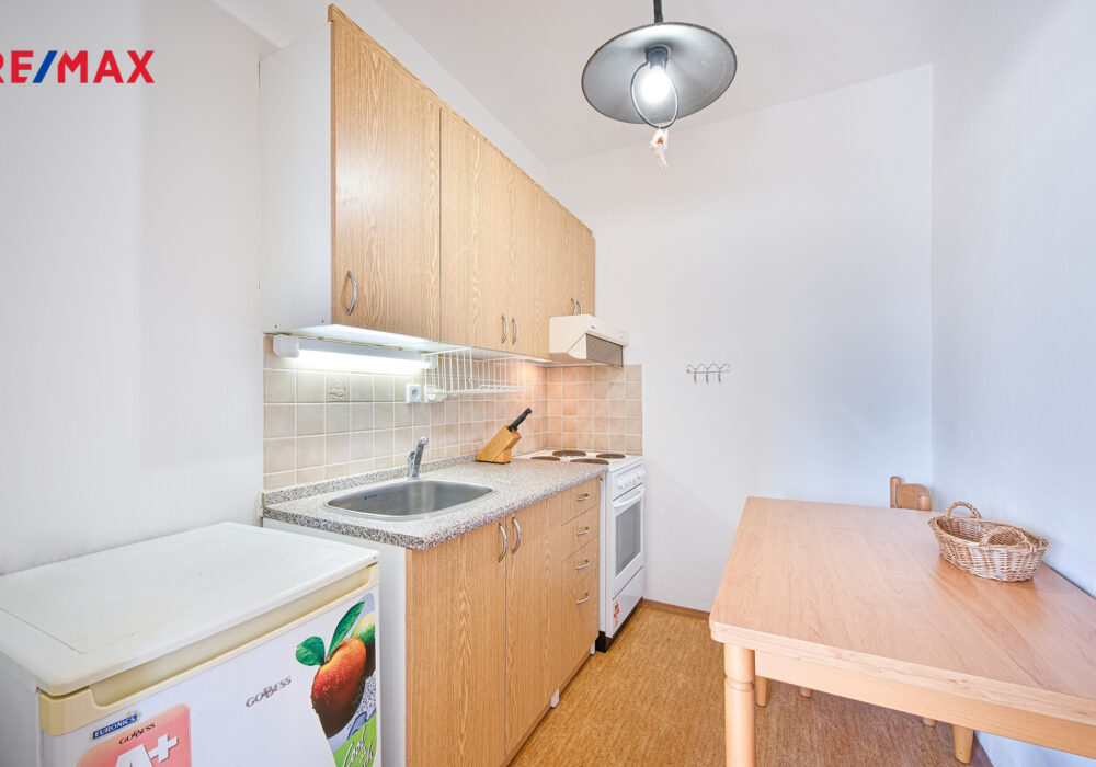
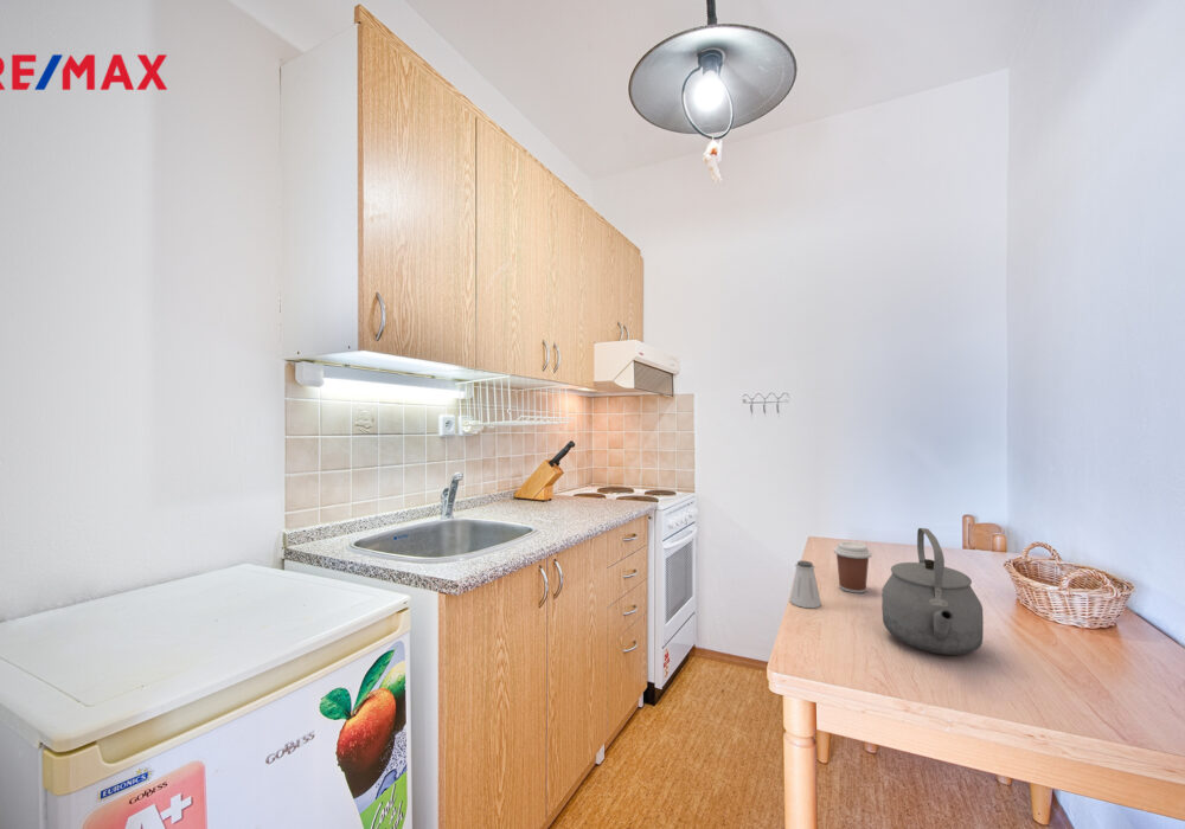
+ tea kettle [880,527,985,656]
+ saltshaker [788,559,822,609]
+ coffee cup [833,540,872,595]
